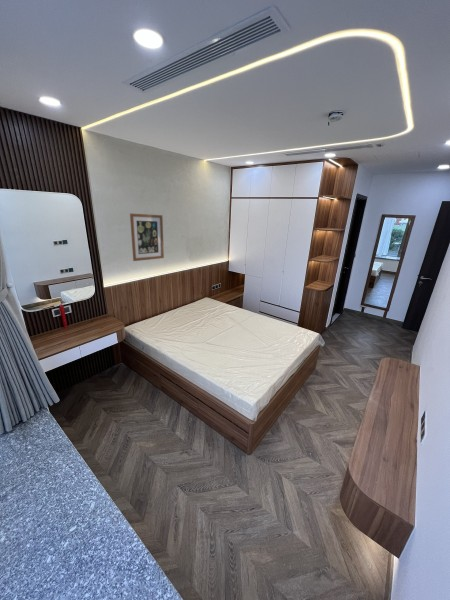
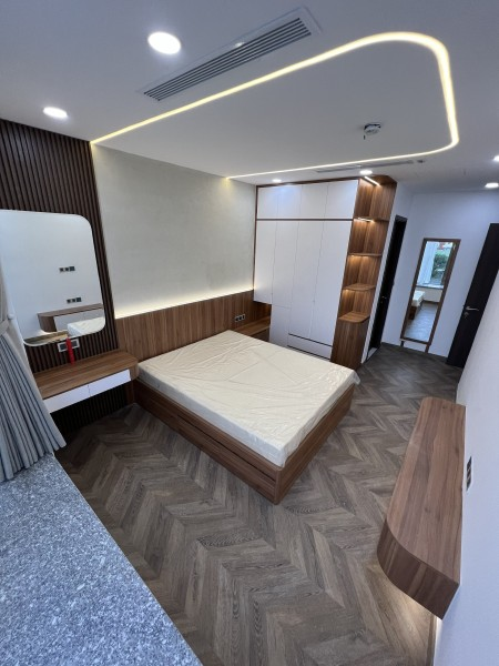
- wall art [129,213,165,262]
